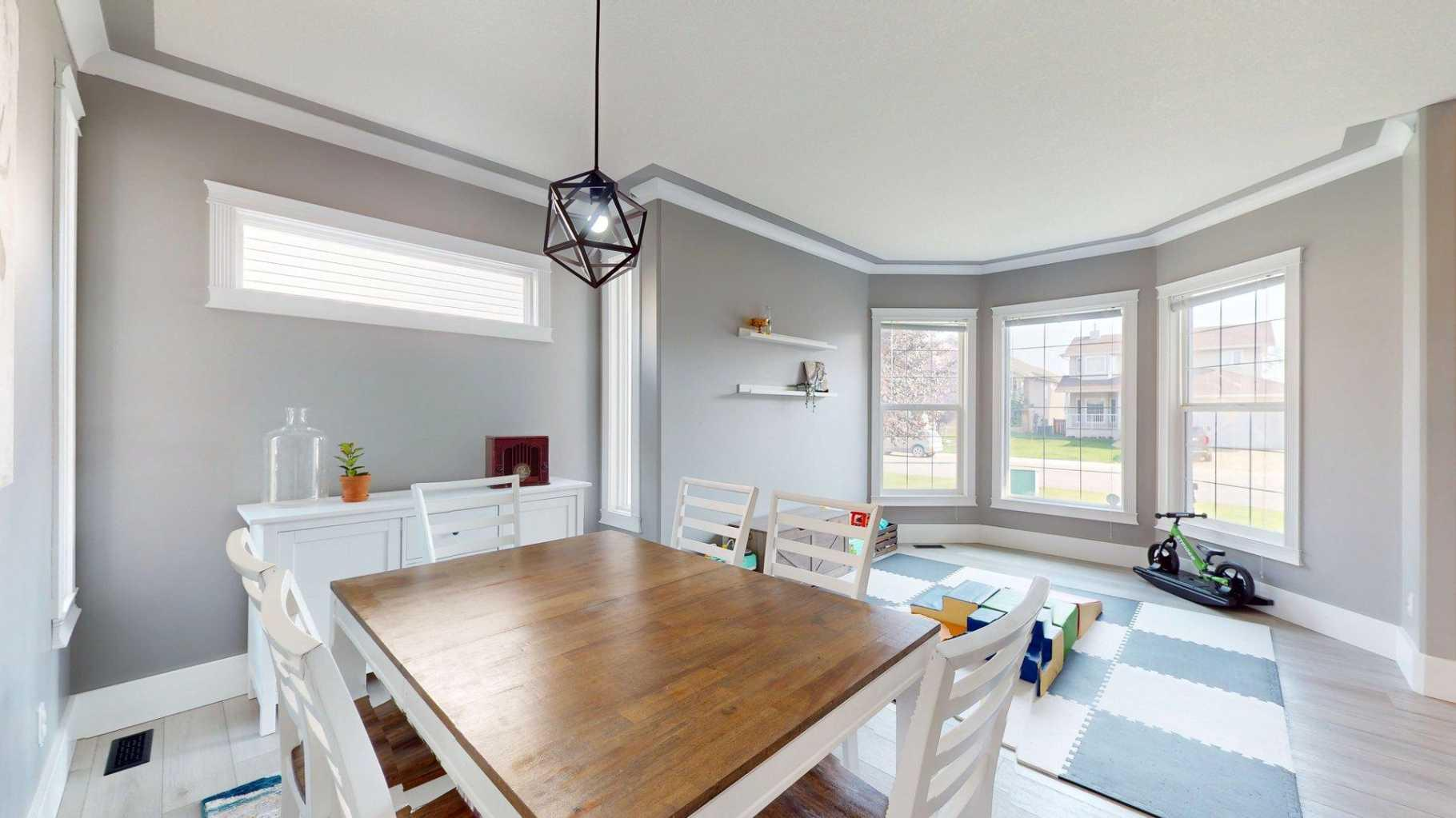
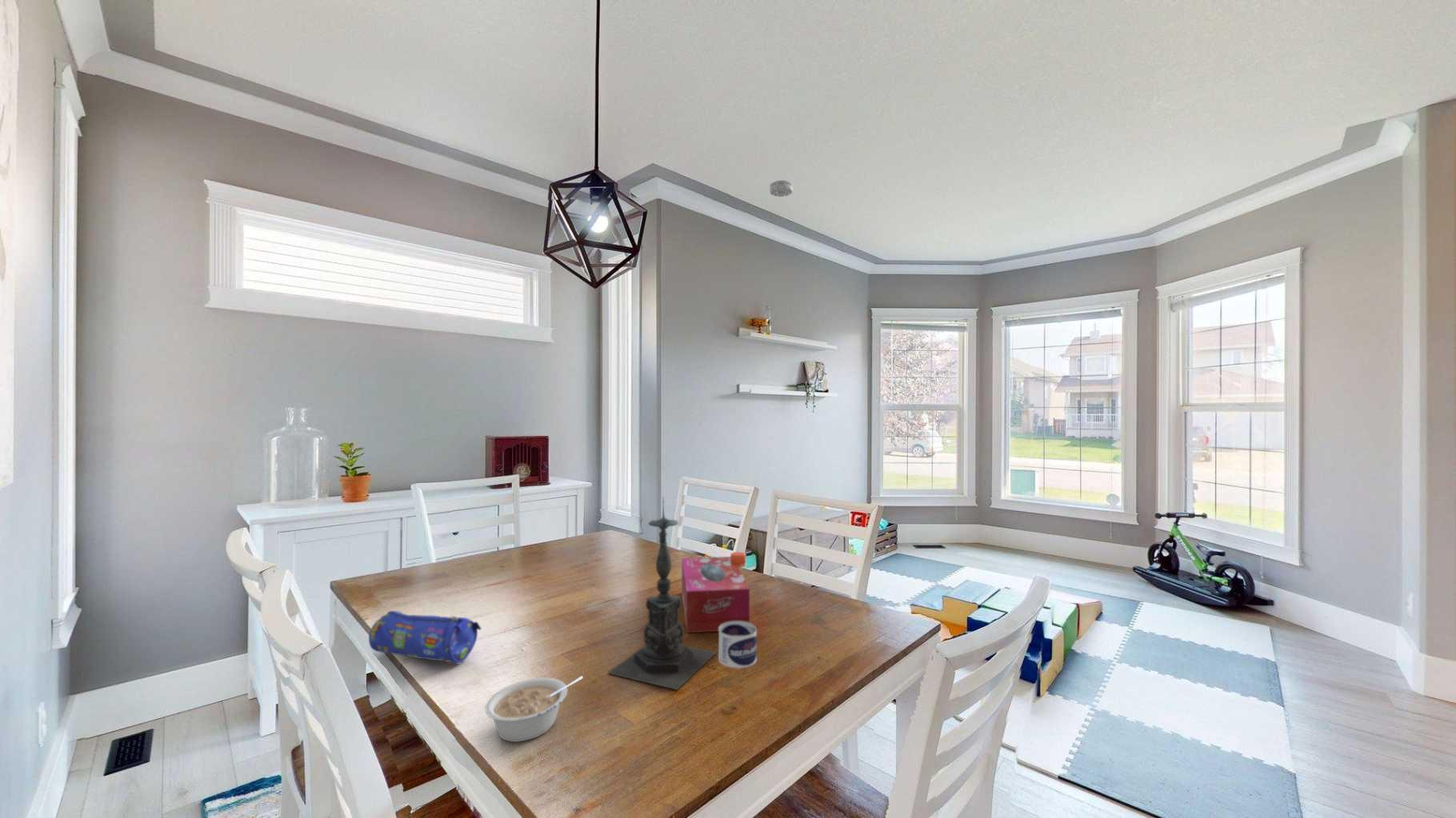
+ water bottle [718,551,758,668]
+ legume [485,676,584,743]
+ smoke detector [769,180,794,198]
+ tissue box [681,556,750,633]
+ candle holder [606,496,718,691]
+ pencil case [368,610,482,665]
